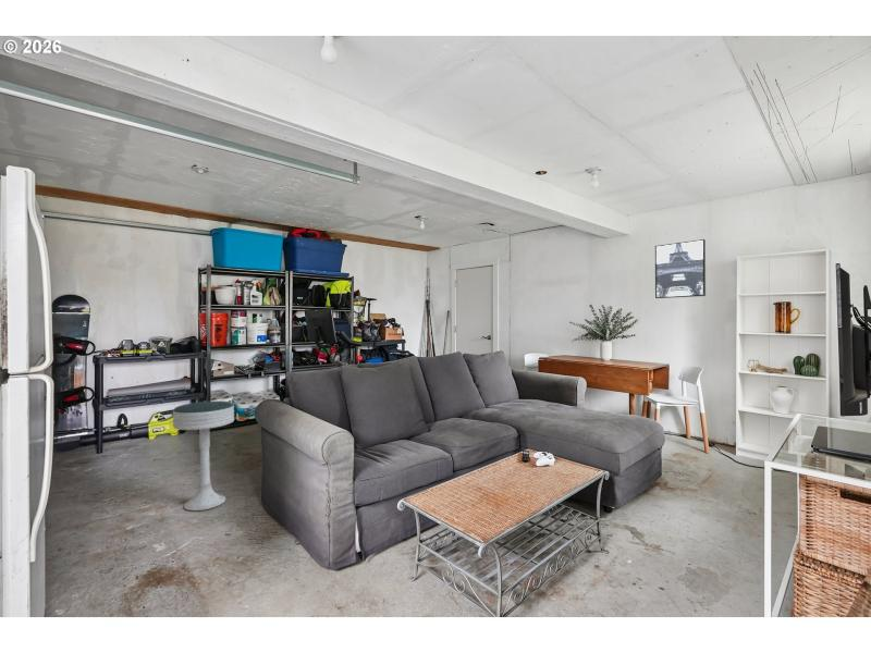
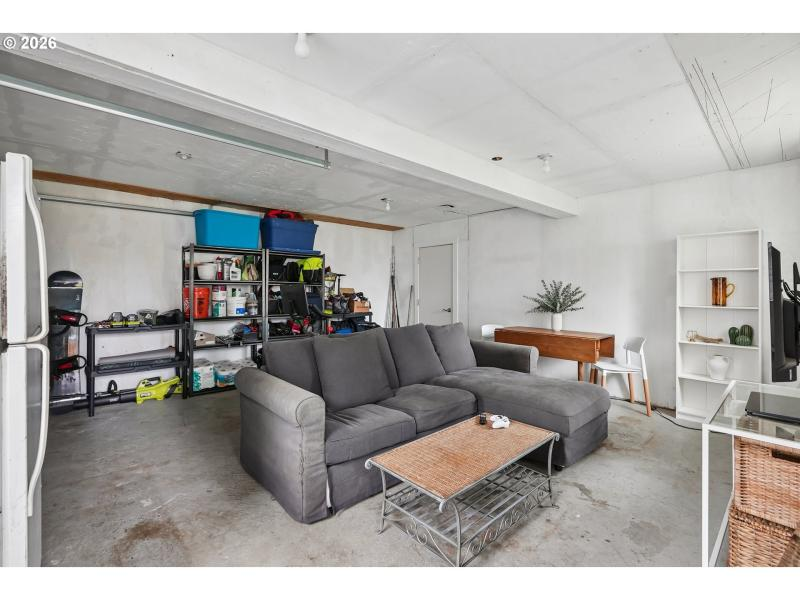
- stool [172,401,235,512]
- wall art [654,238,707,299]
